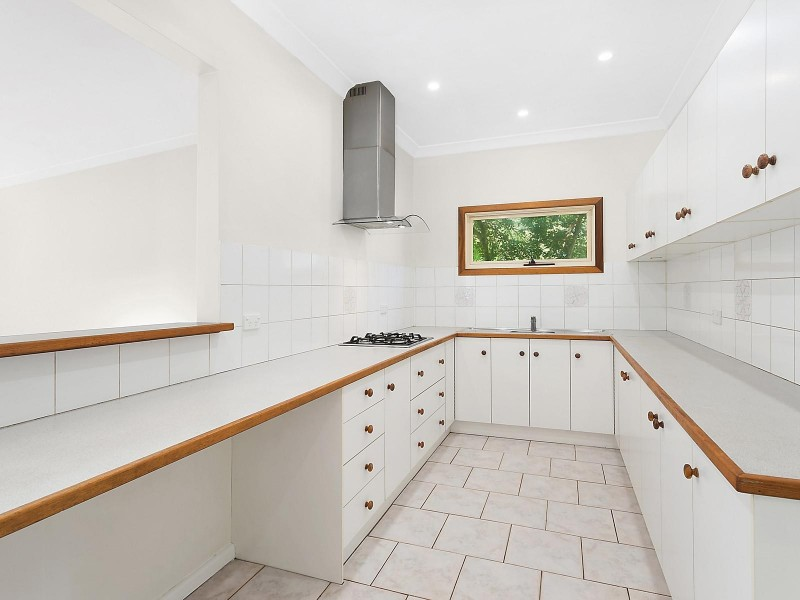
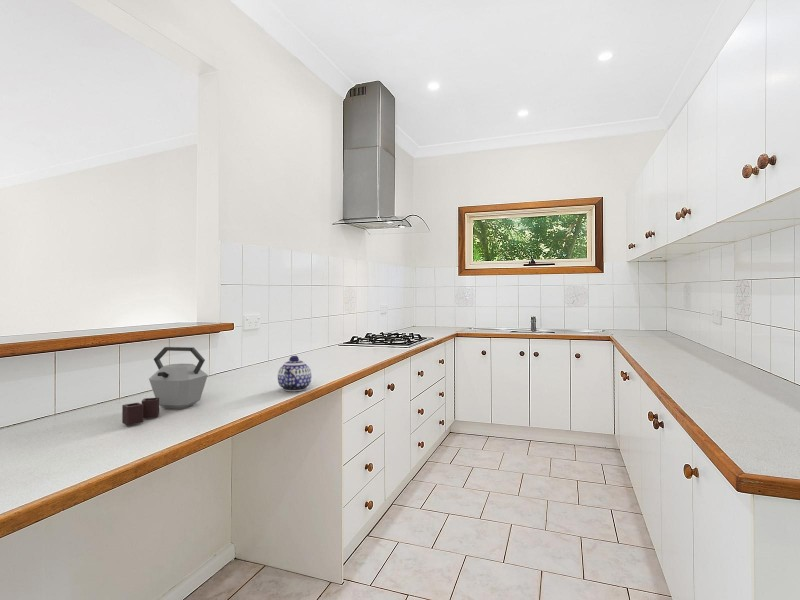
+ teapot [277,355,313,392]
+ kettle [121,346,209,426]
